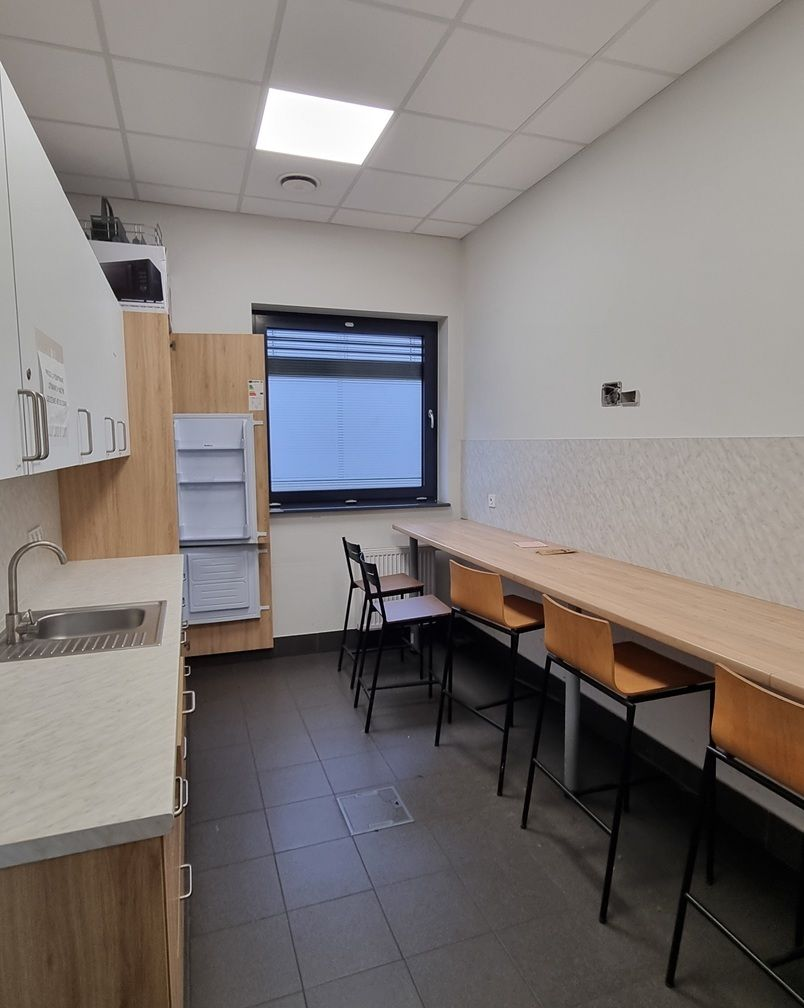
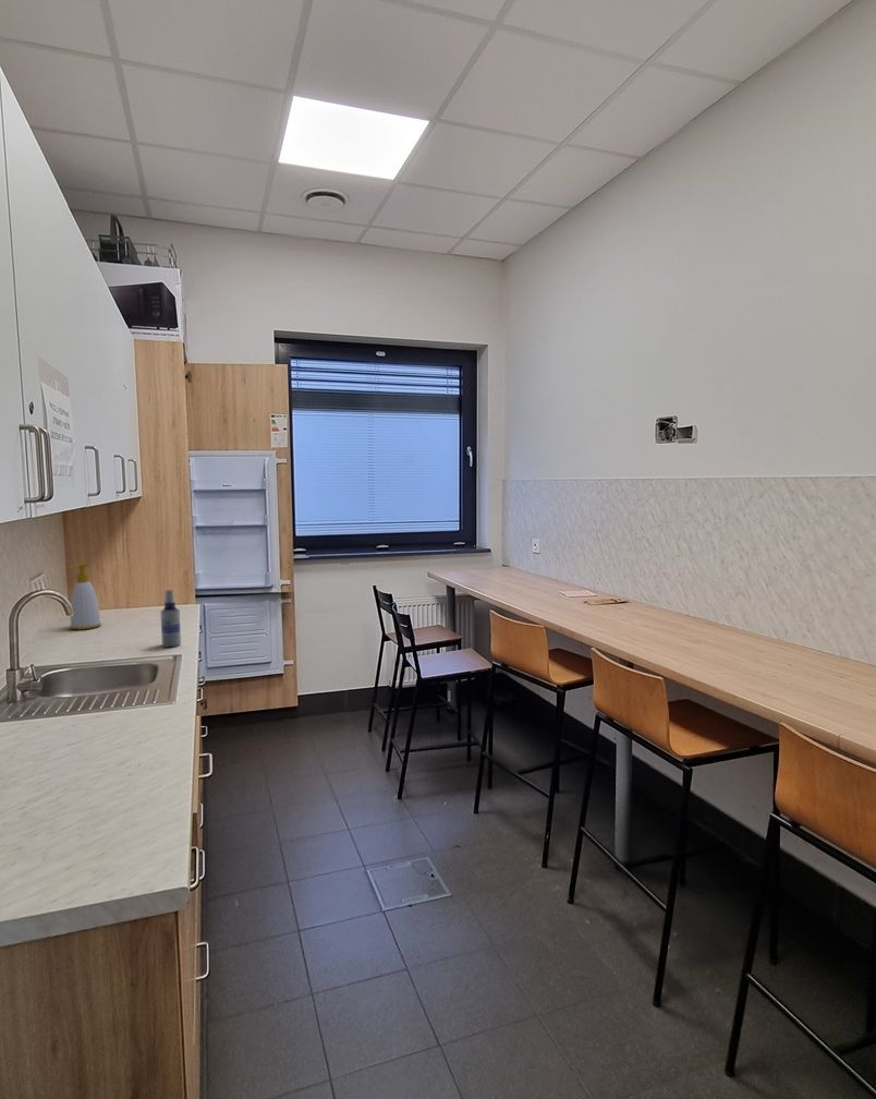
+ soap bottle [66,563,102,630]
+ spray bottle [159,589,182,648]
